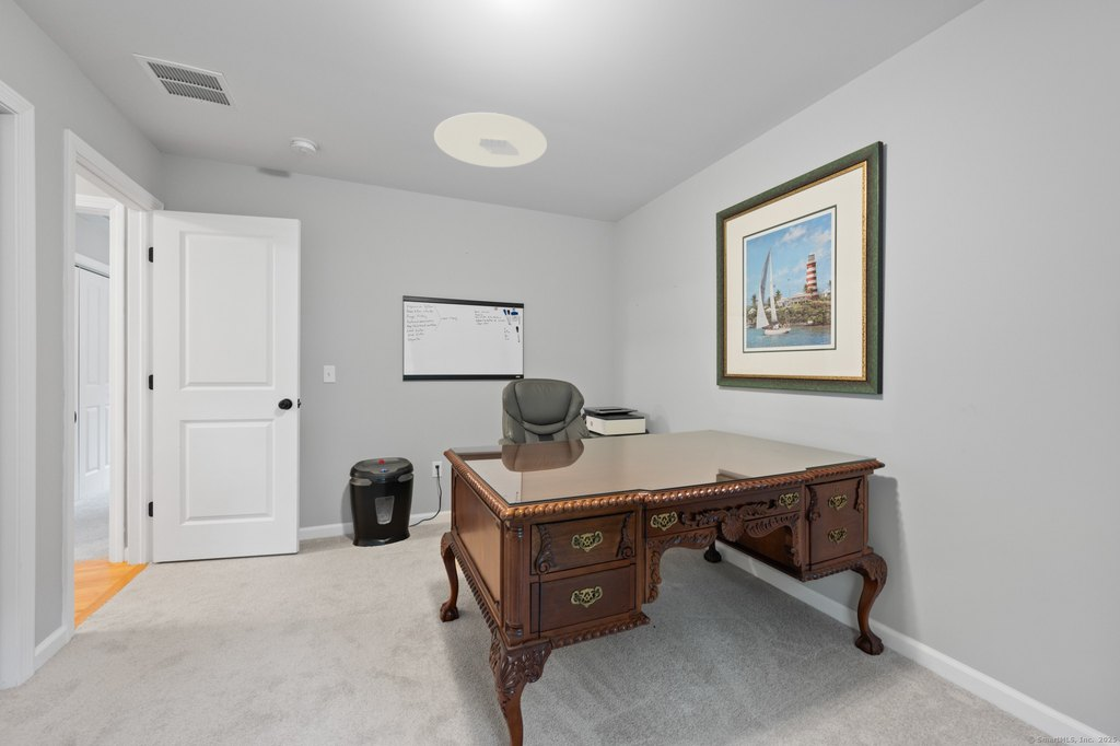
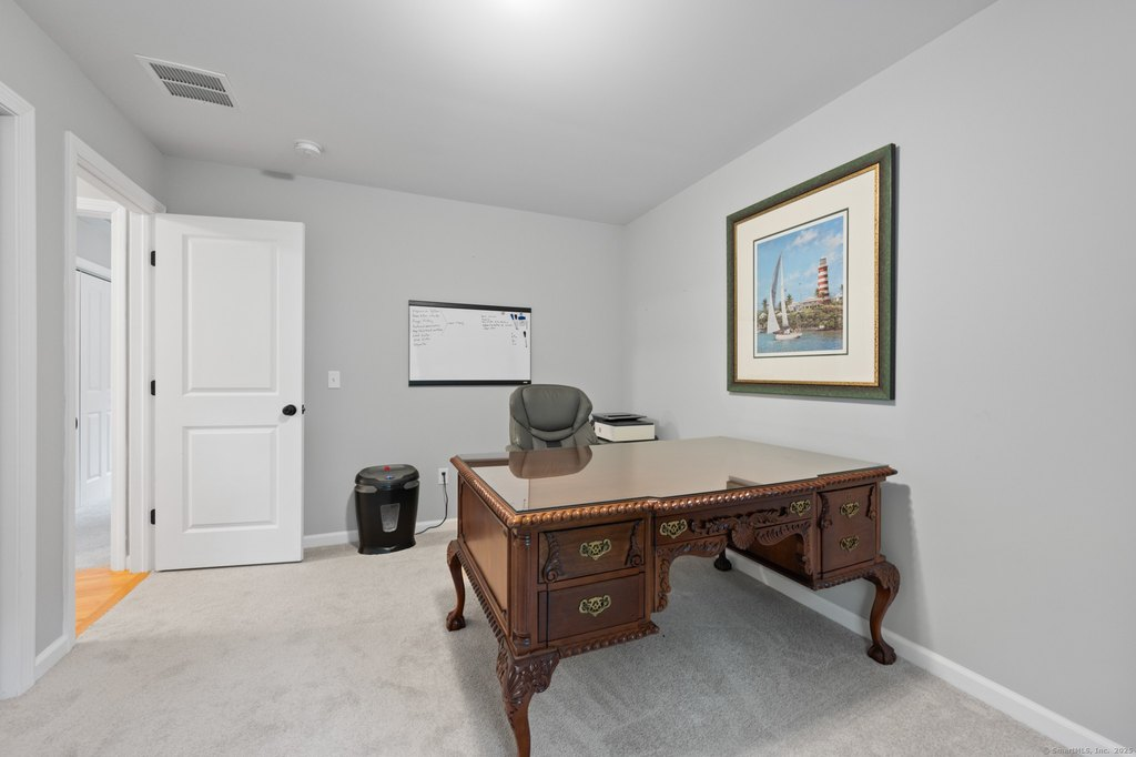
- ceiling light [433,112,548,168]
